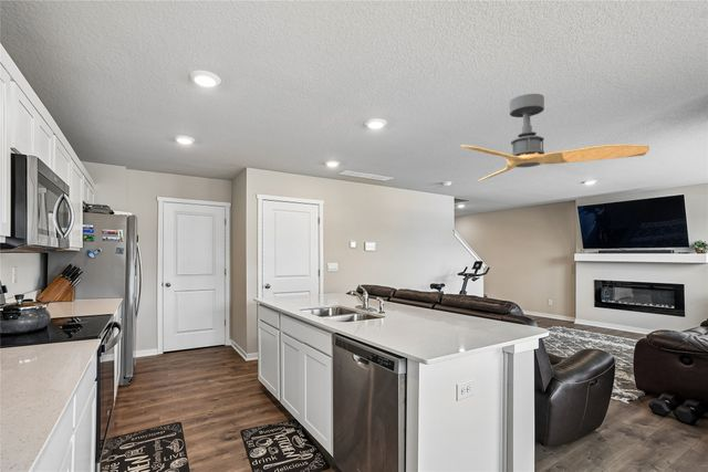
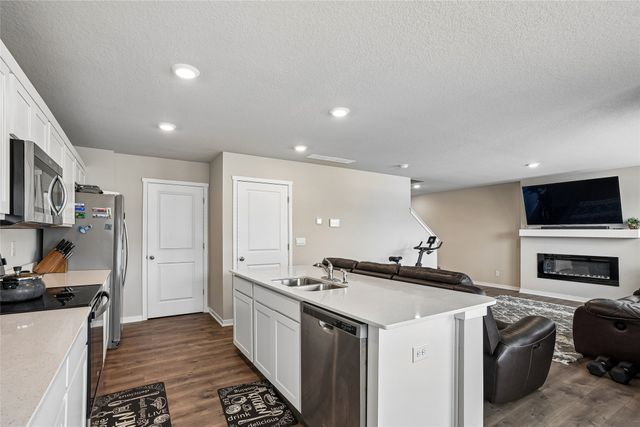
- ceiling fan [460,93,650,182]
